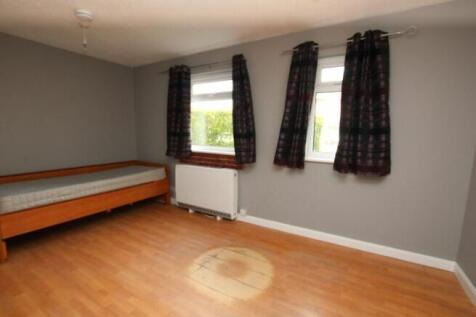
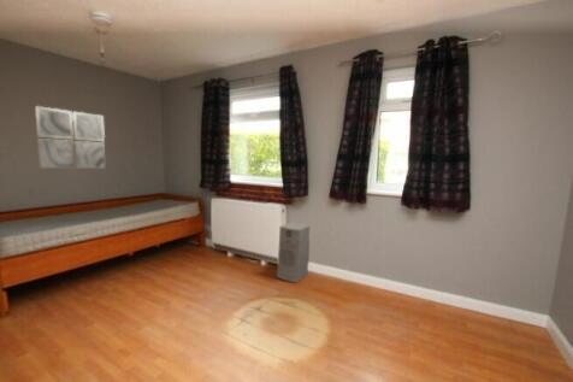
+ wall art [34,105,107,170]
+ air purifier [276,222,311,283]
